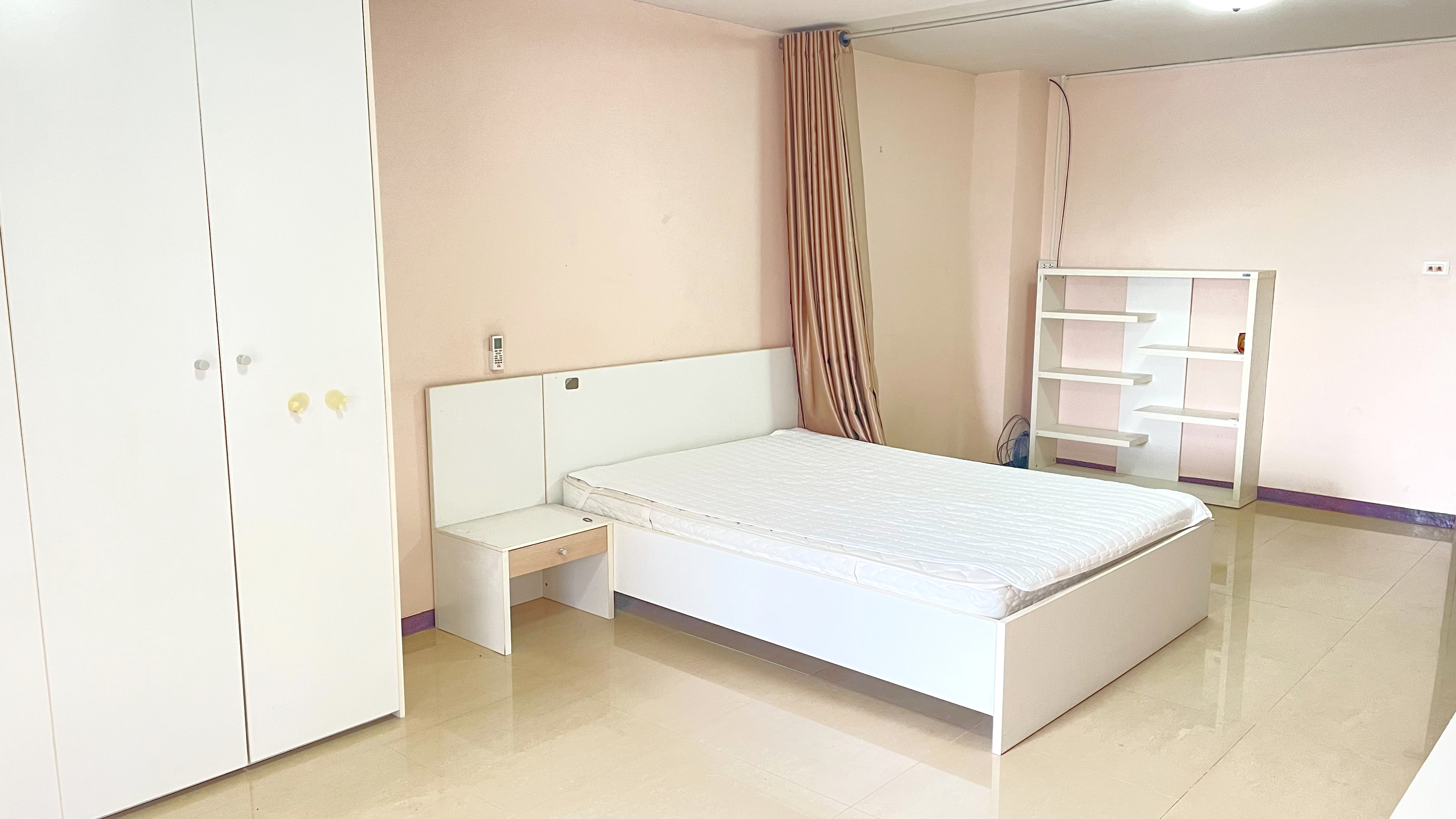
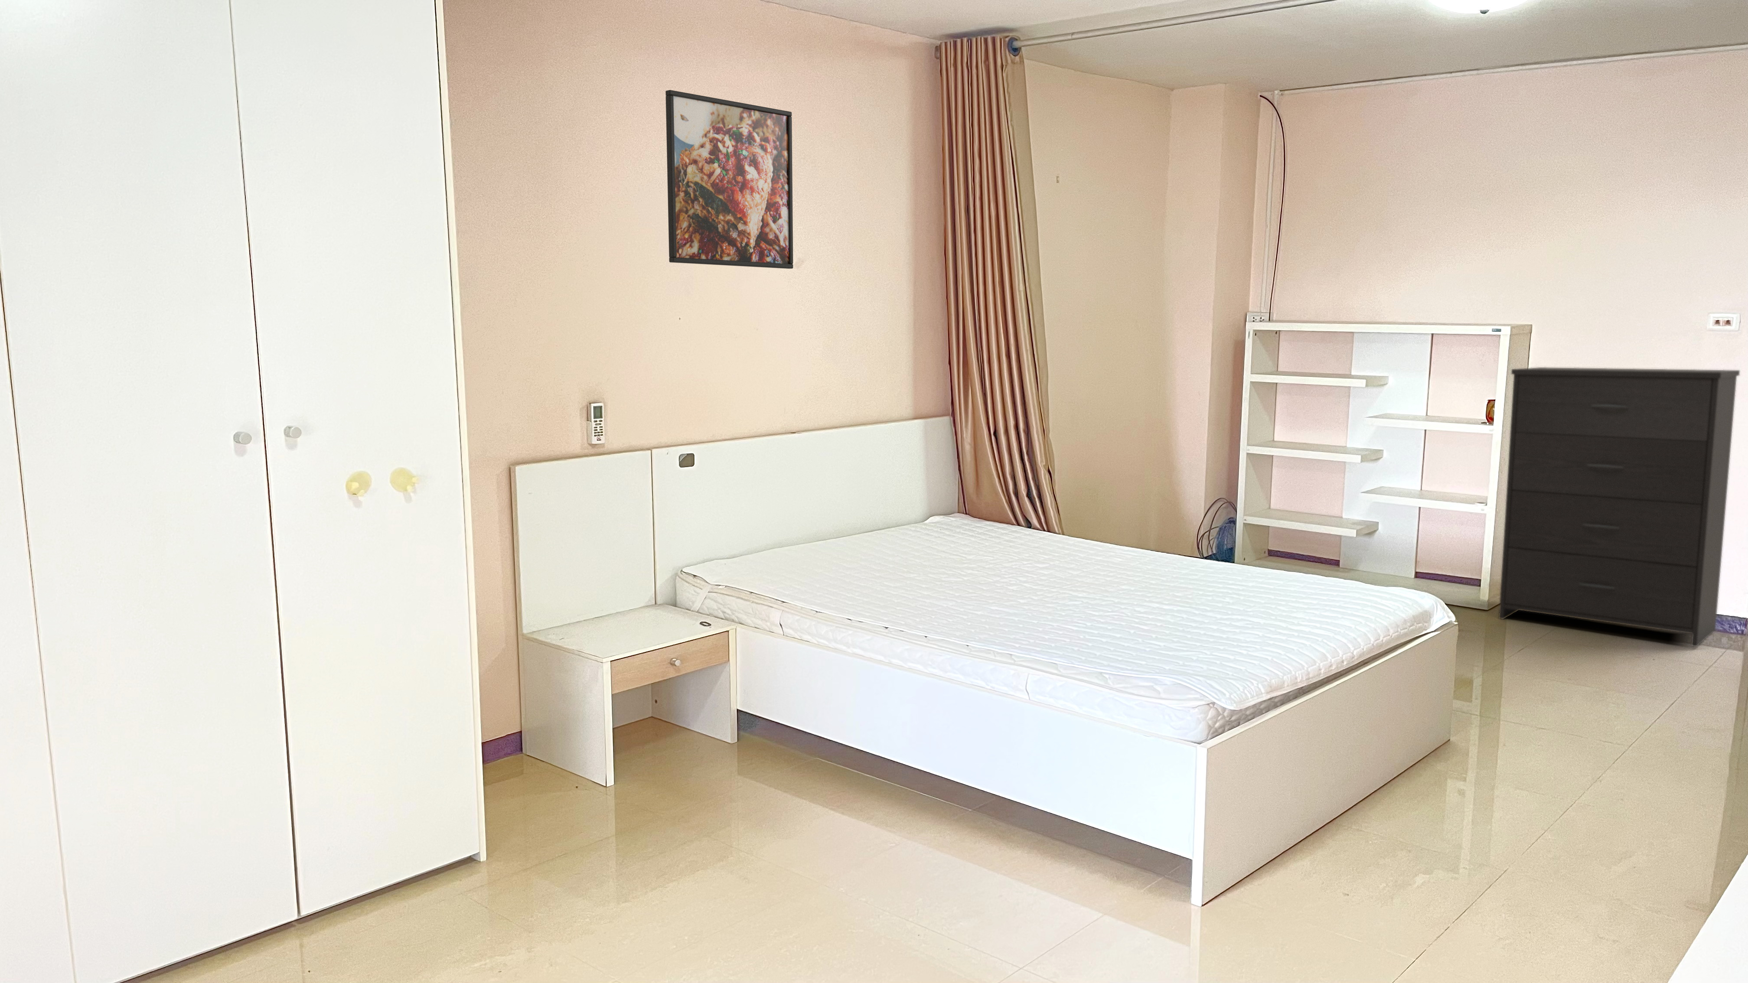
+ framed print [665,90,794,269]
+ dresser [1498,367,1740,647]
